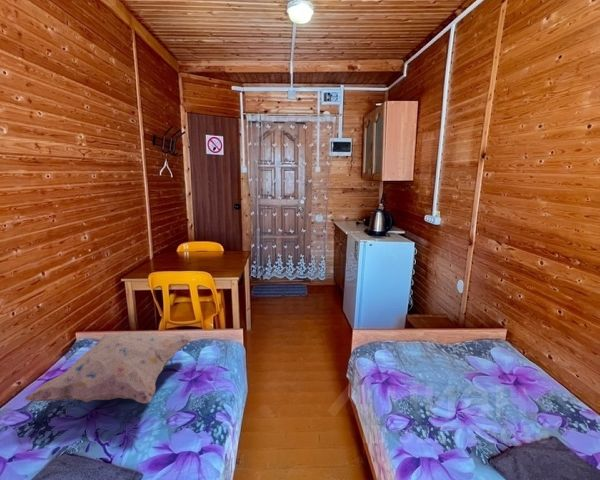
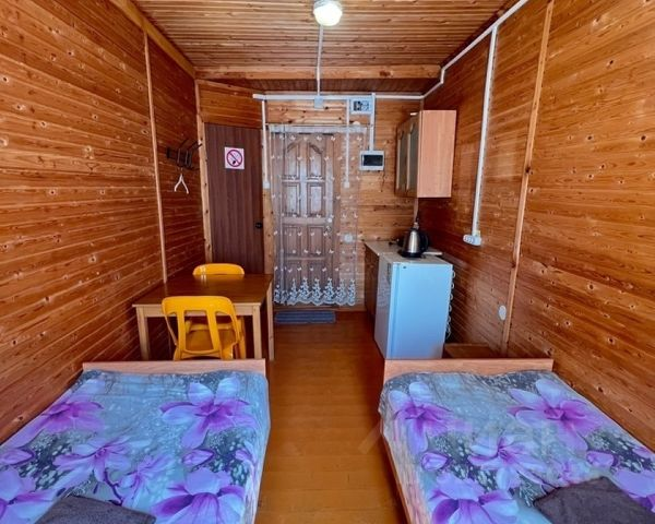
- decorative pillow [22,332,192,404]
